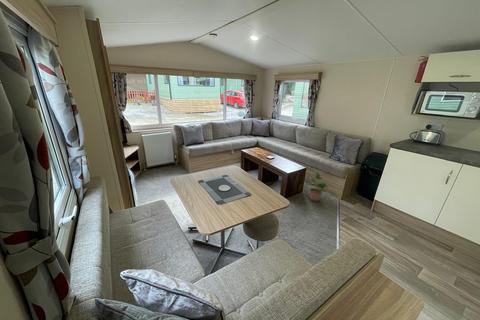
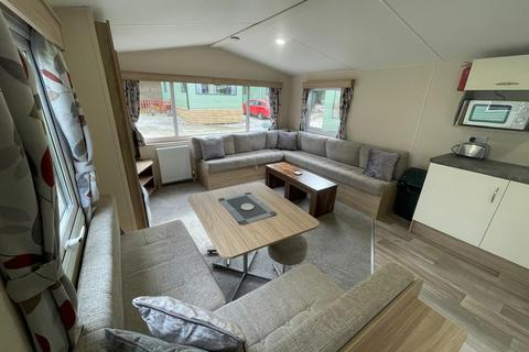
- potted plant [306,172,328,202]
